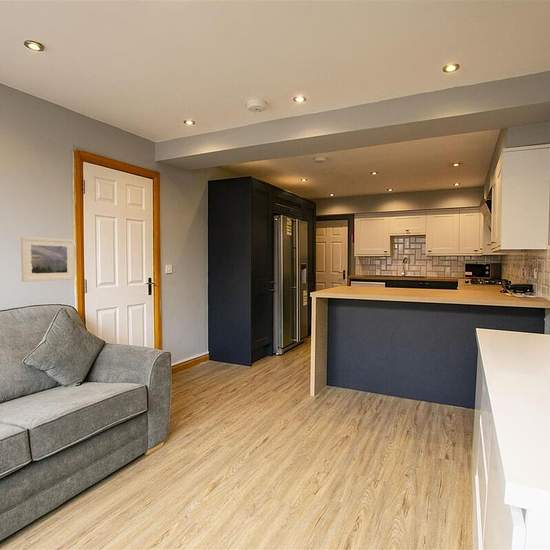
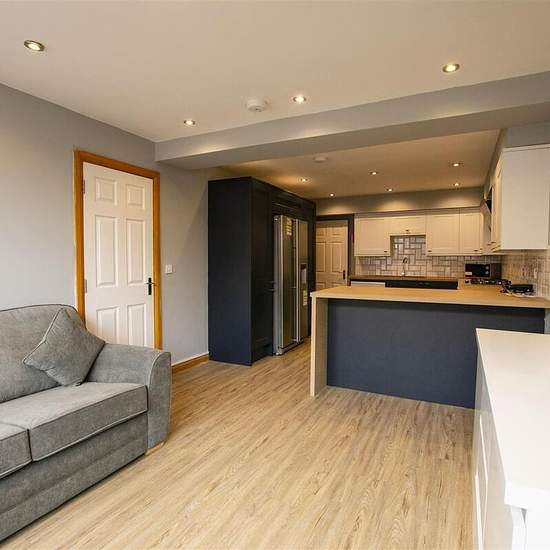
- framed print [20,235,76,283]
